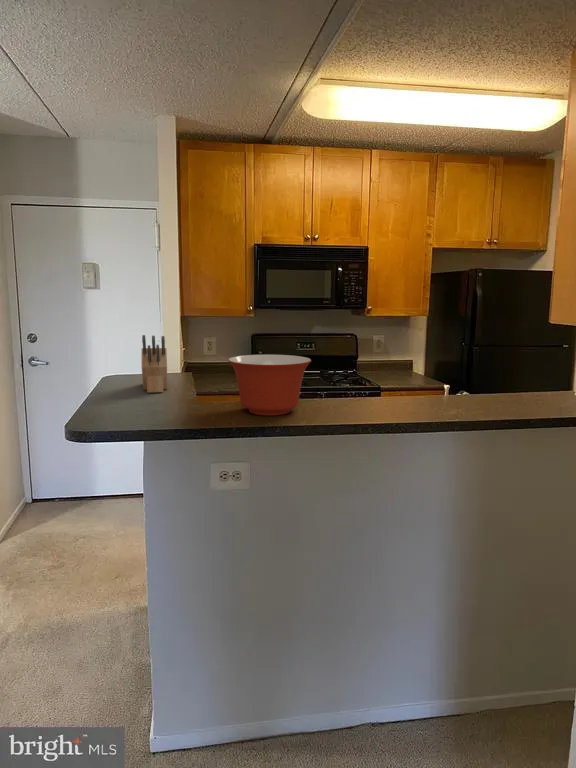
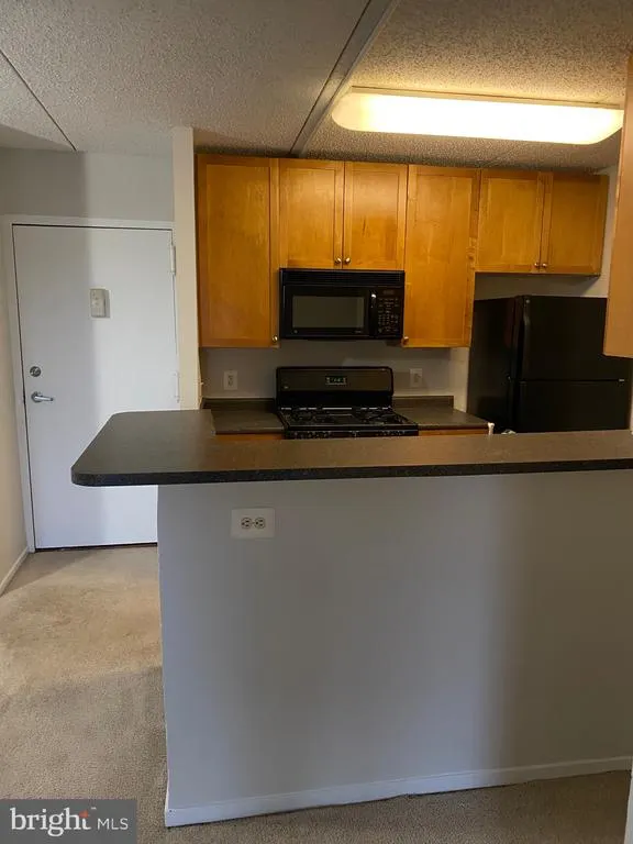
- knife block [141,334,168,394]
- mixing bowl [227,354,312,416]
